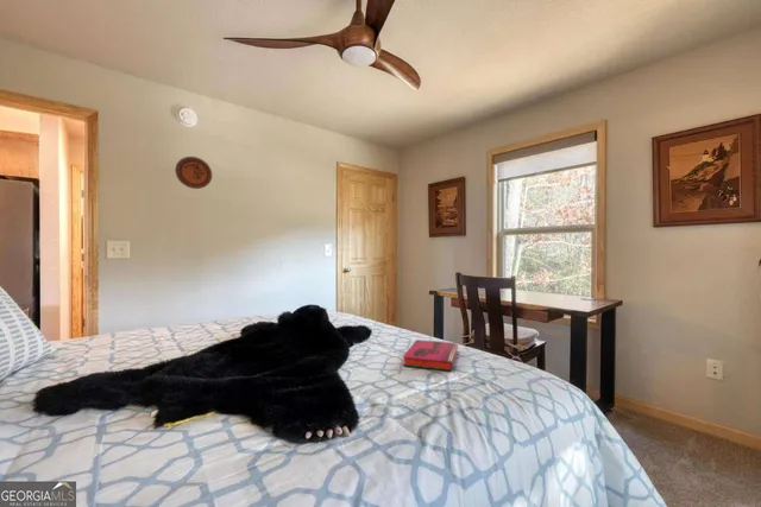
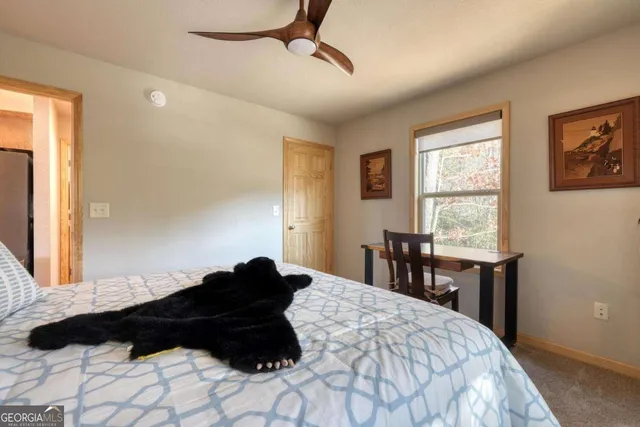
- hardback book [402,338,459,372]
- decorative plate [174,156,213,190]
